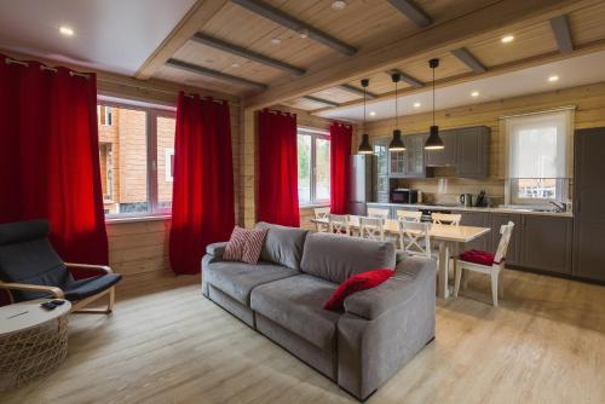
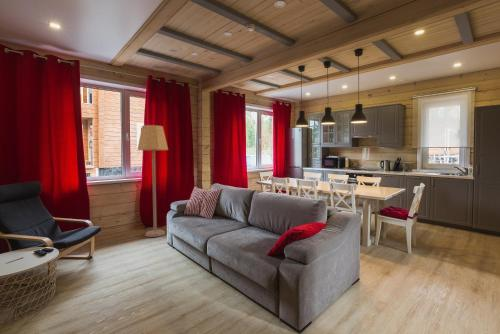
+ lamp [136,124,169,238]
